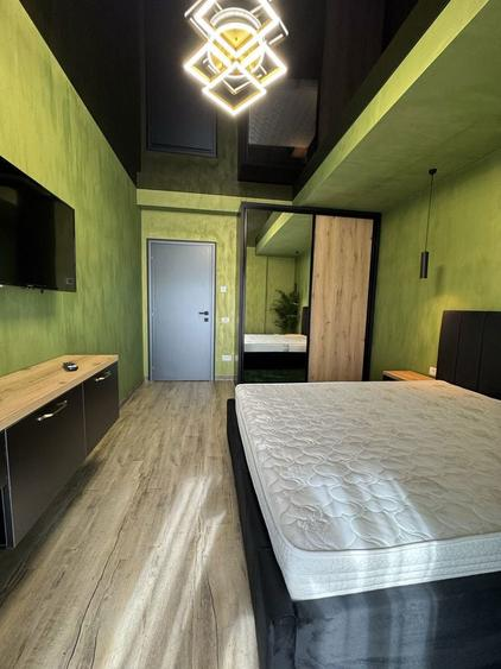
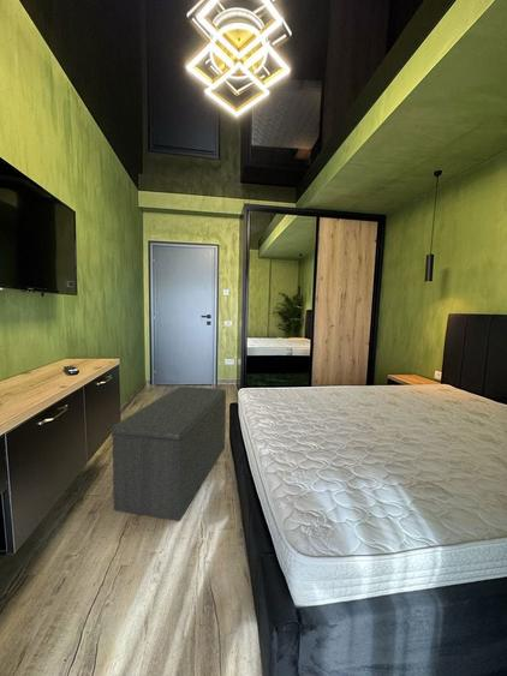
+ bench [111,385,227,522]
